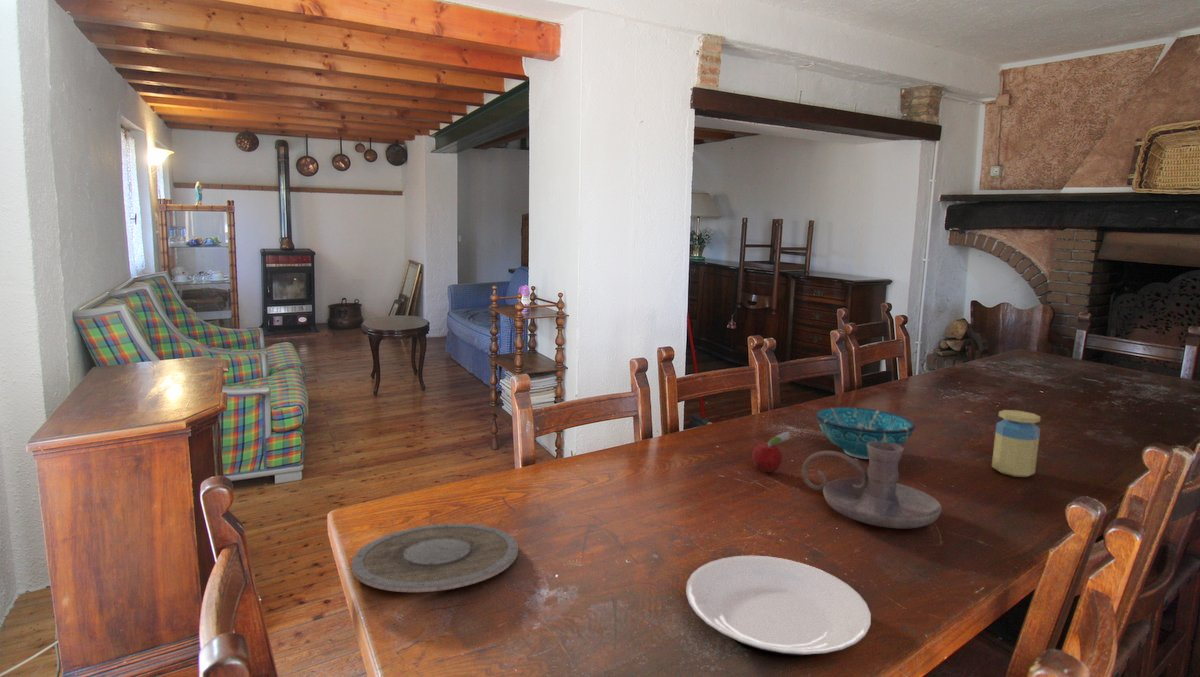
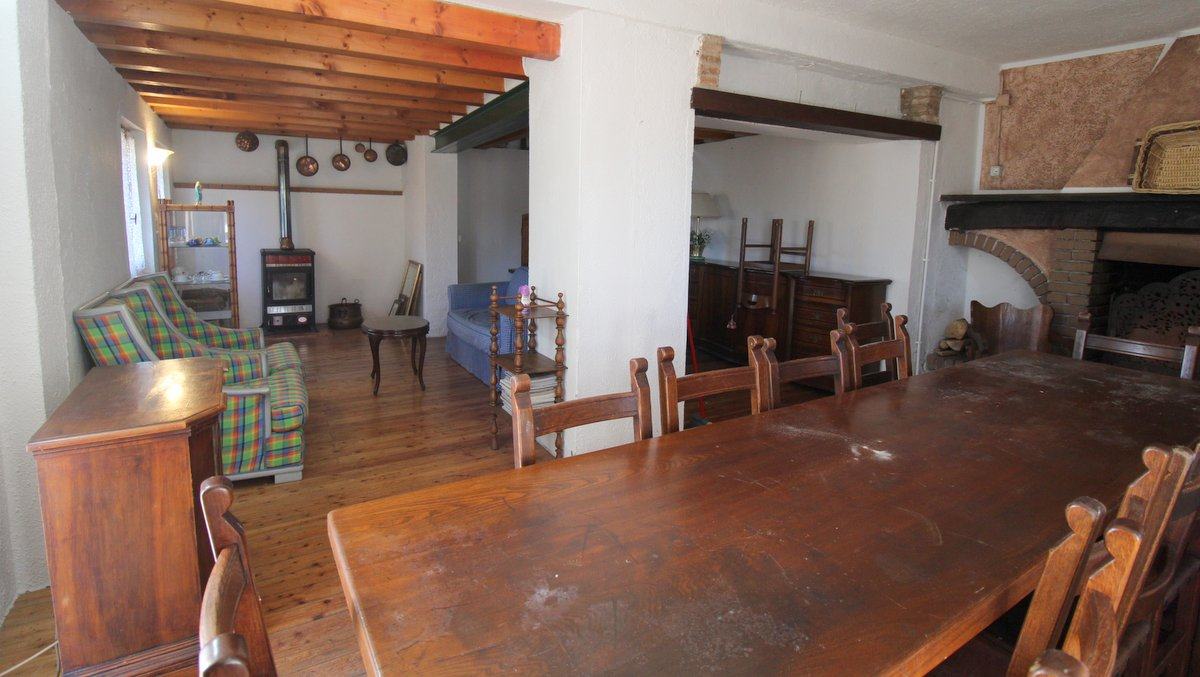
- fruit [751,430,791,473]
- bowl [816,406,916,460]
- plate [351,523,519,593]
- jar [991,409,1042,478]
- candle holder [801,441,943,530]
- plate [685,555,872,658]
